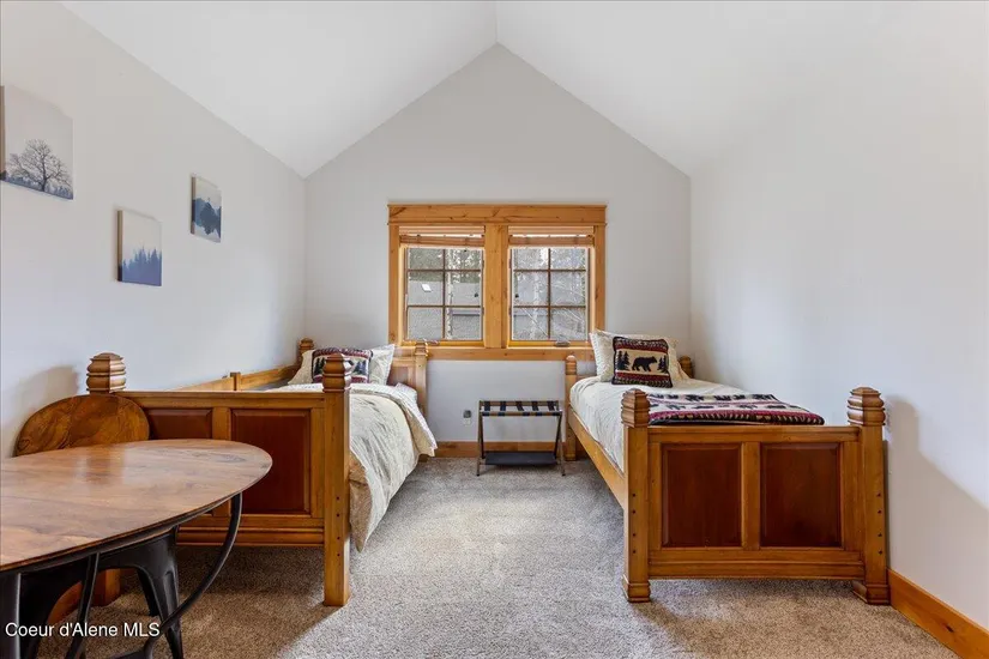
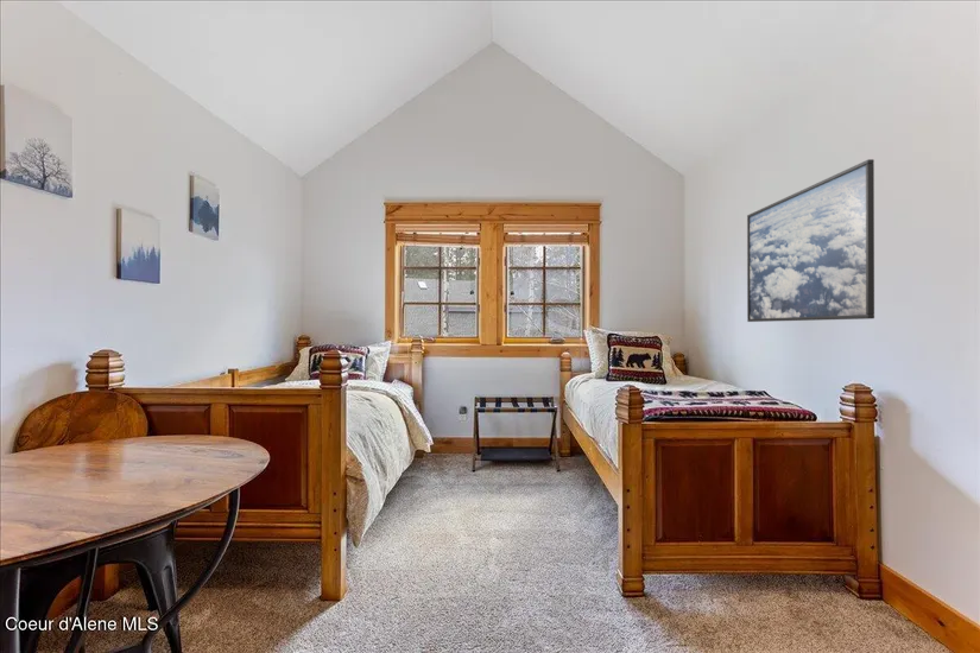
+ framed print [746,158,875,323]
